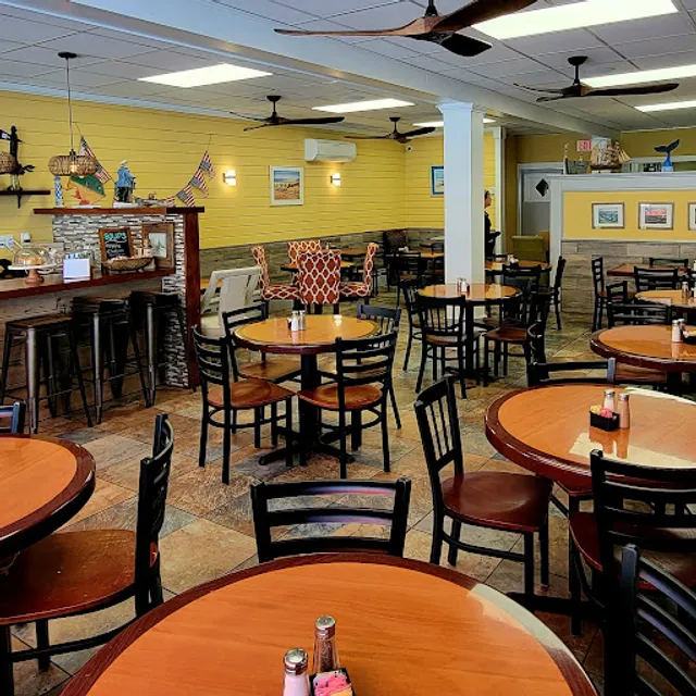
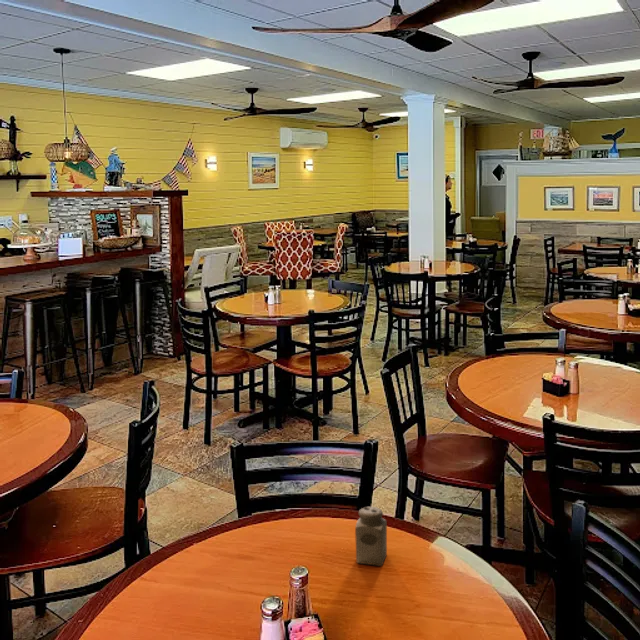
+ salt shaker [354,506,388,567]
